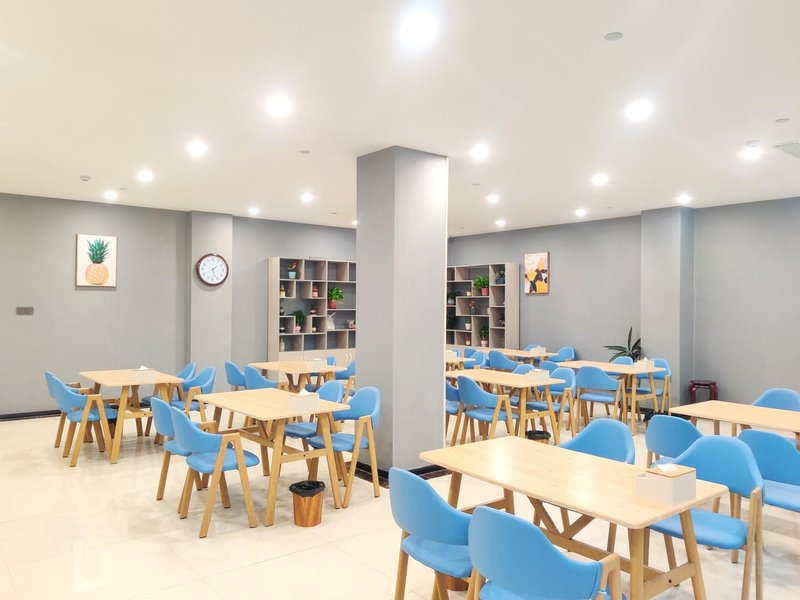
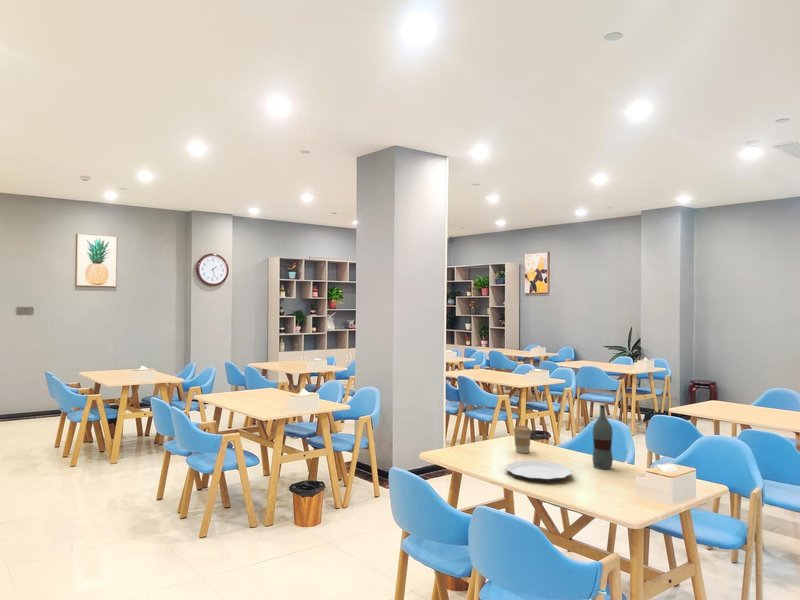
+ coffee cup [513,425,533,454]
+ bottle [591,404,614,470]
+ plate [505,459,573,483]
